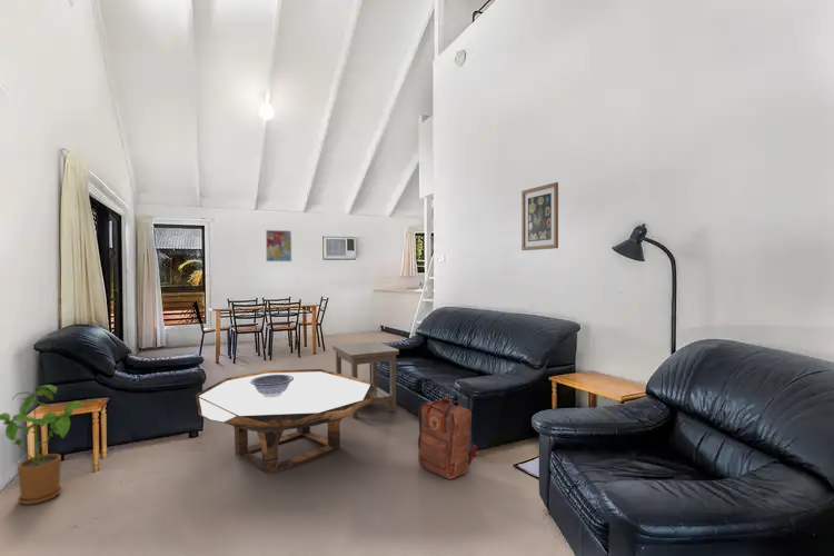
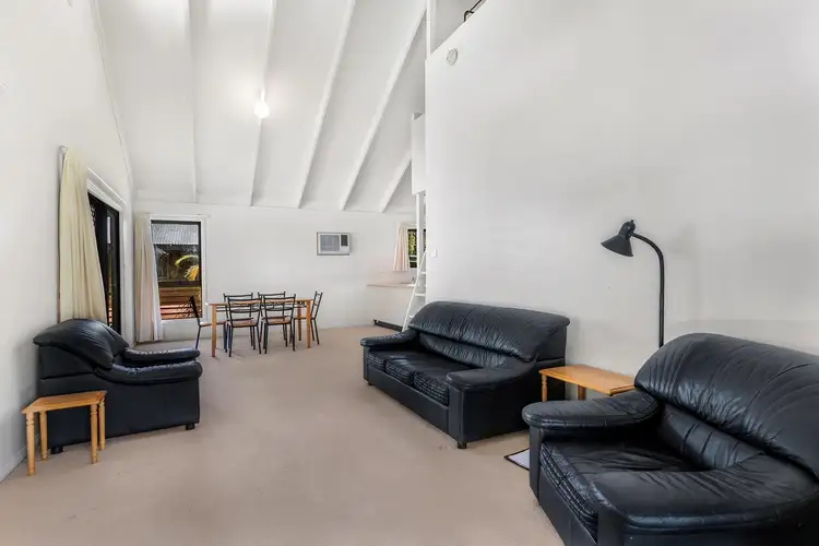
- wall art [265,229,292,262]
- side table [331,340,400,419]
- backpack [417,397,478,480]
- wall art [520,181,559,251]
- house plant [0,384,88,506]
- coffee table [195,368,374,475]
- decorative bowl [250,375,294,398]
